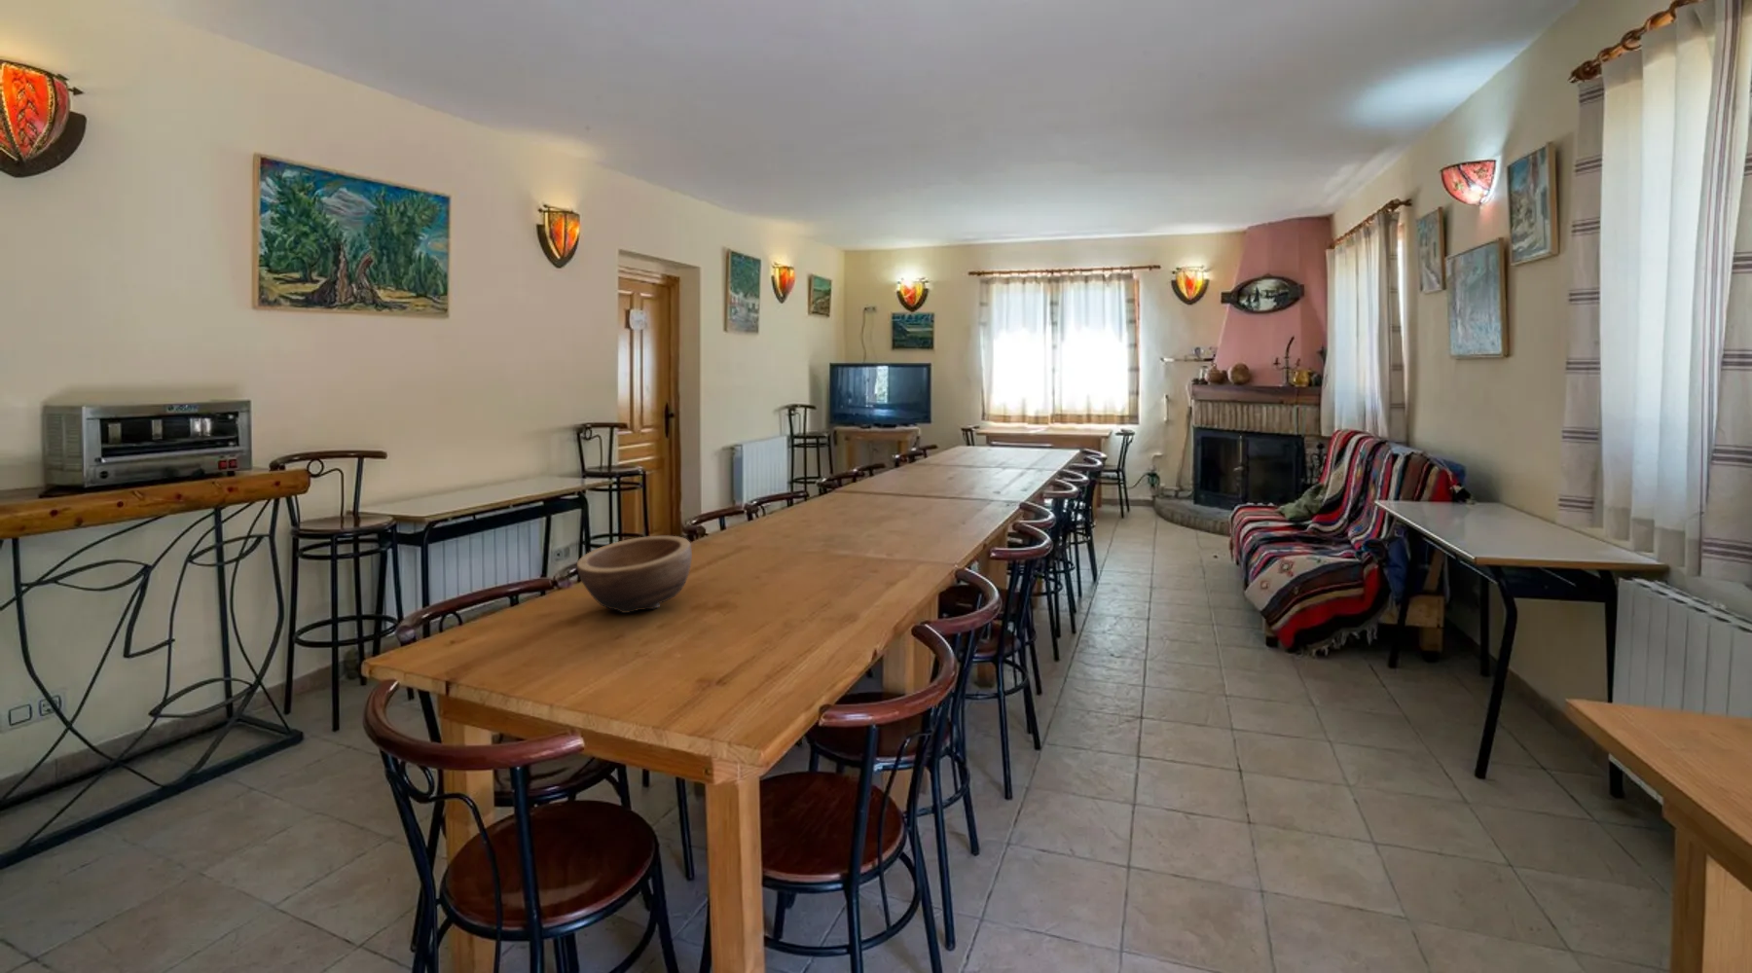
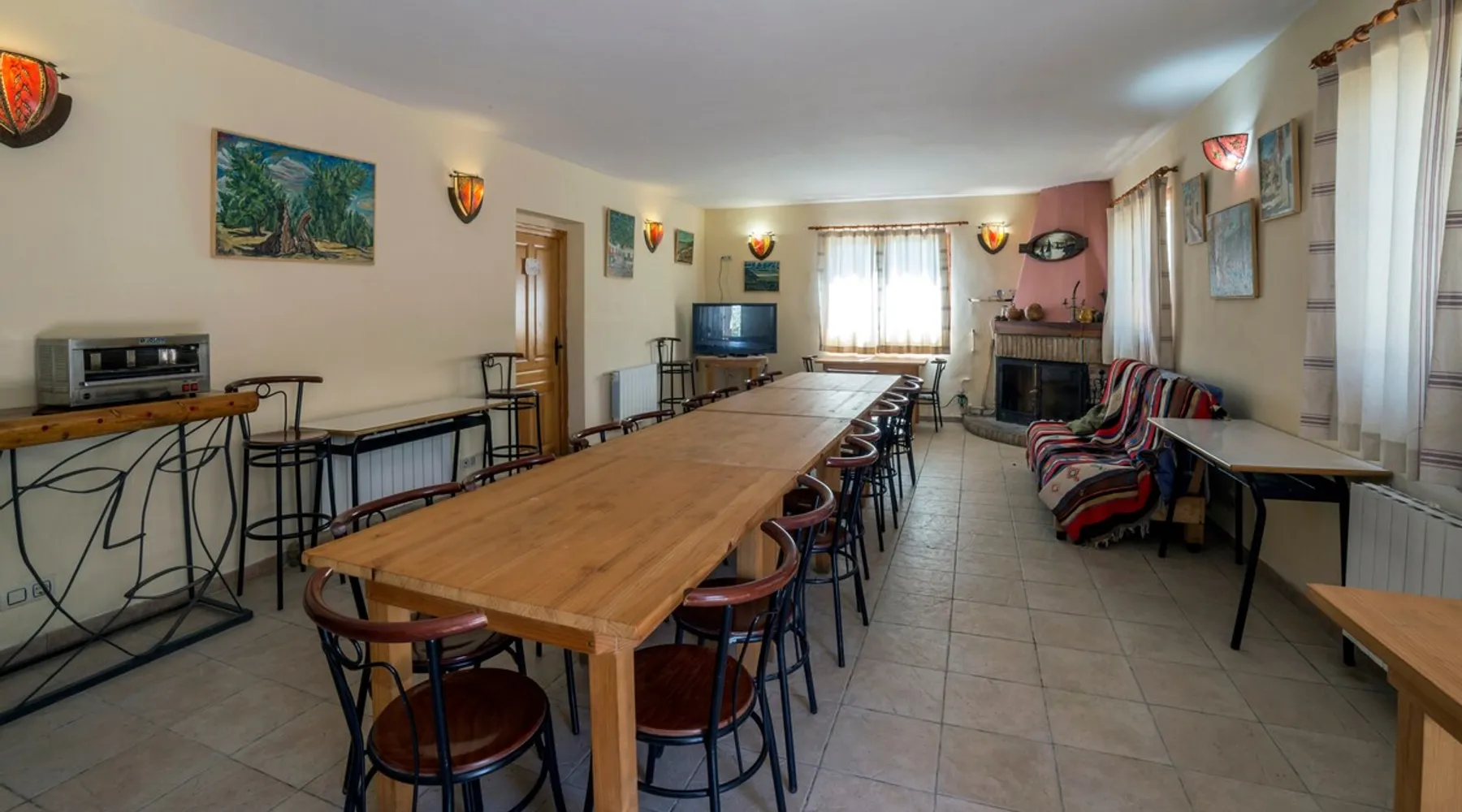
- wooden bowl [576,536,693,614]
